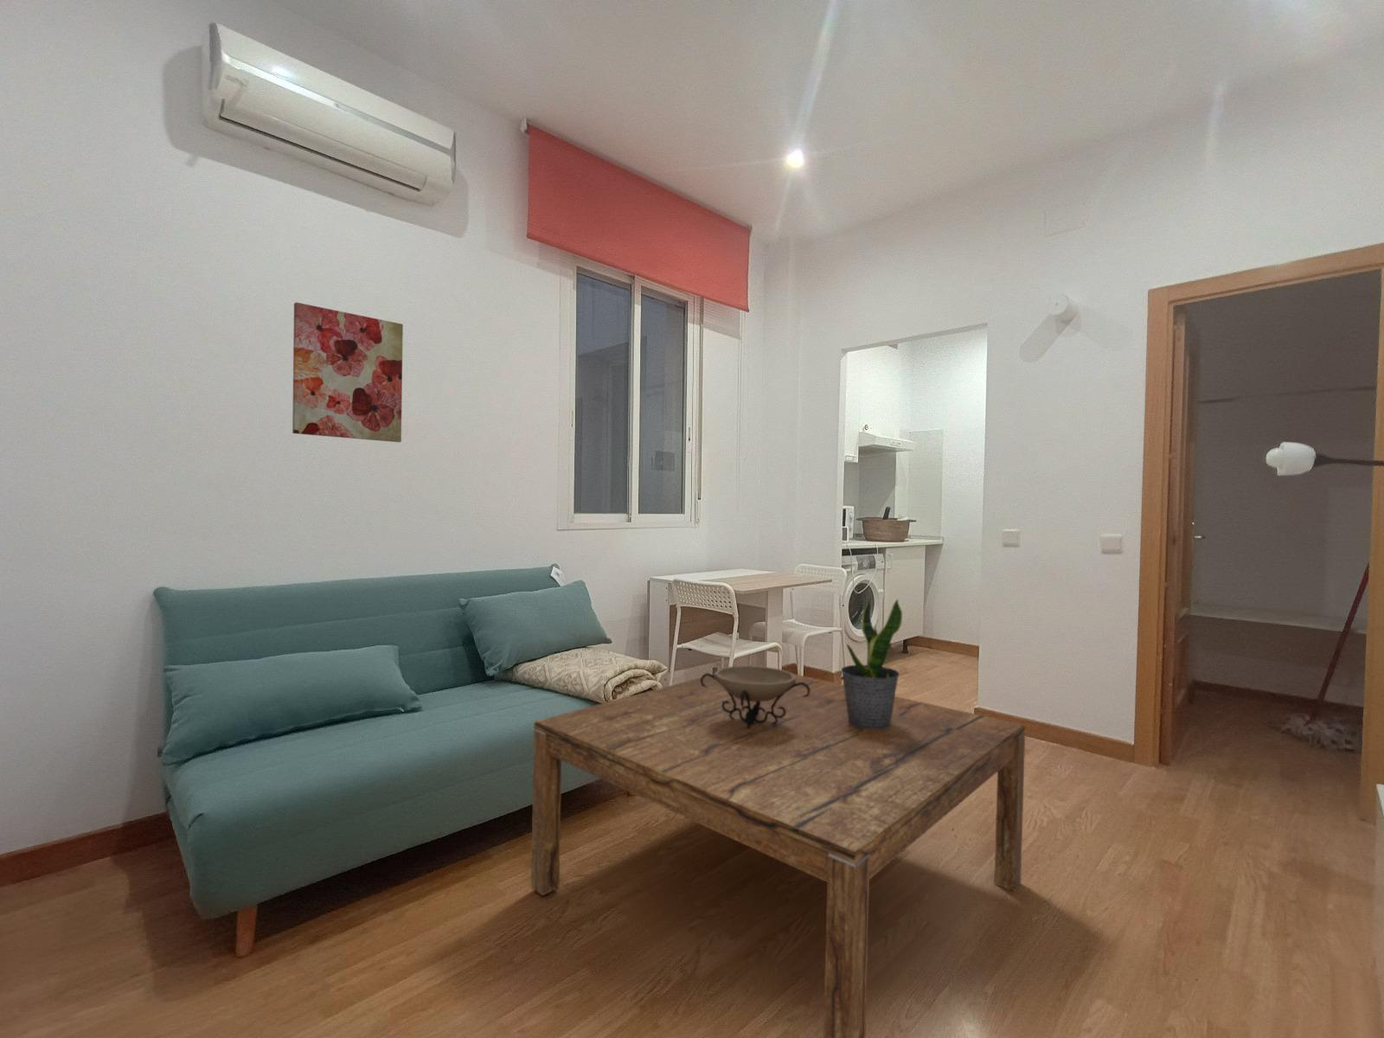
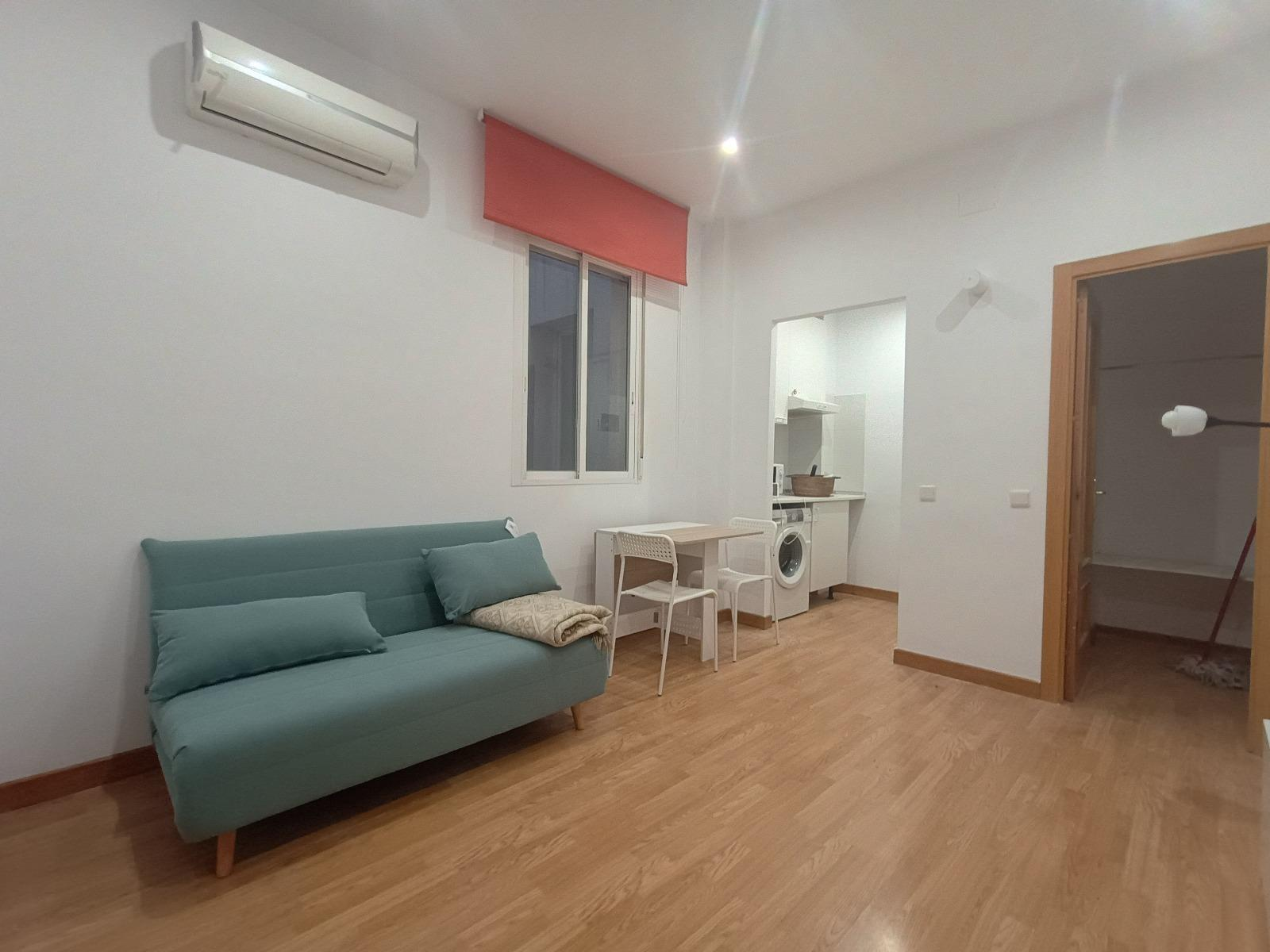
- decorative bowl [700,665,811,728]
- potted plant [840,598,903,729]
- coffee table [531,663,1025,1038]
- wall art [291,301,404,443]
